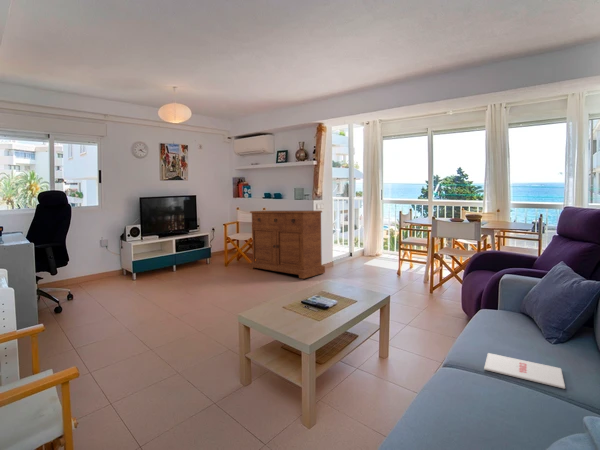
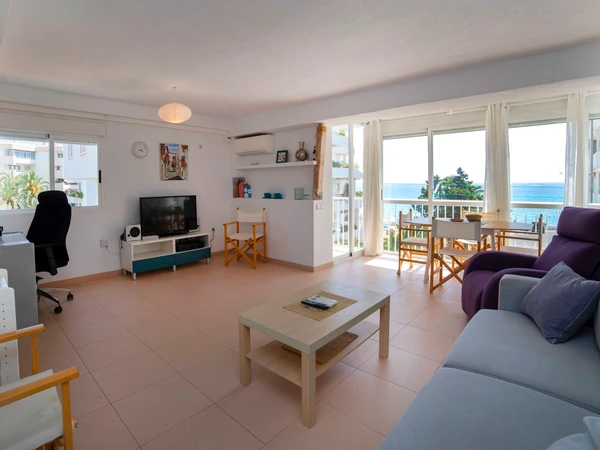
- magazine [483,352,566,390]
- sideboard [248,210,326,280]
